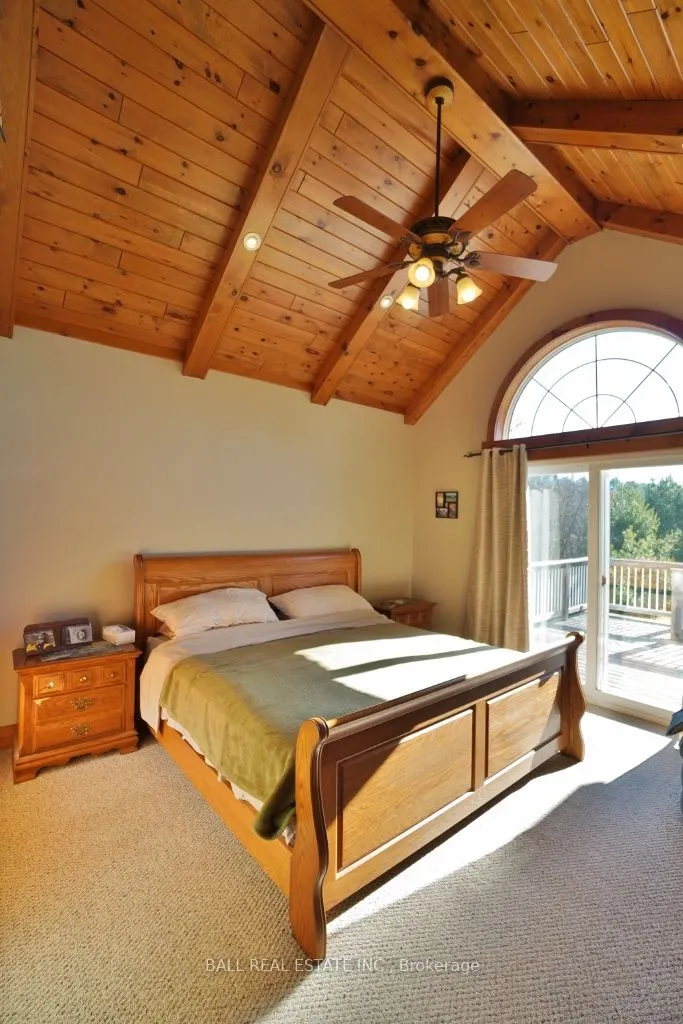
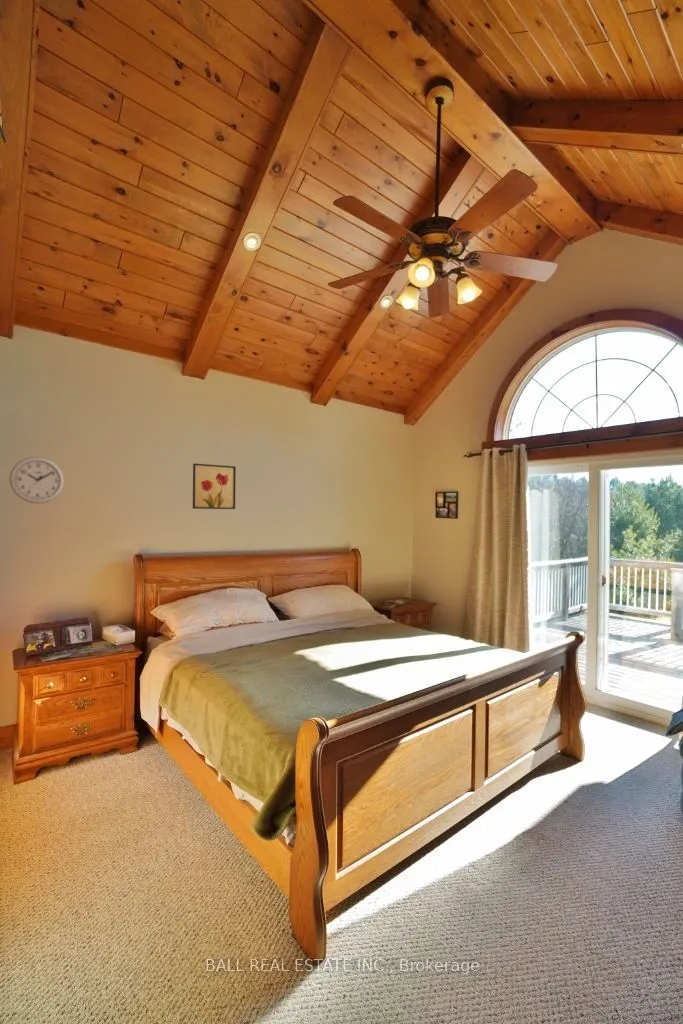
+ wall clock [8,456,66,504]
+ wall art [192,463,237,510]
